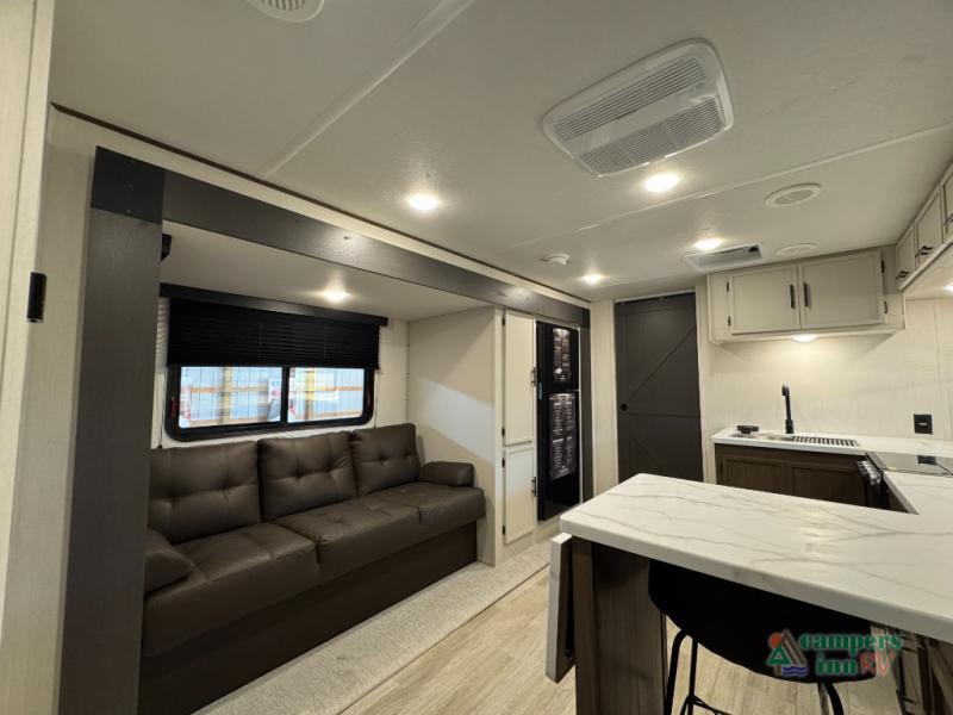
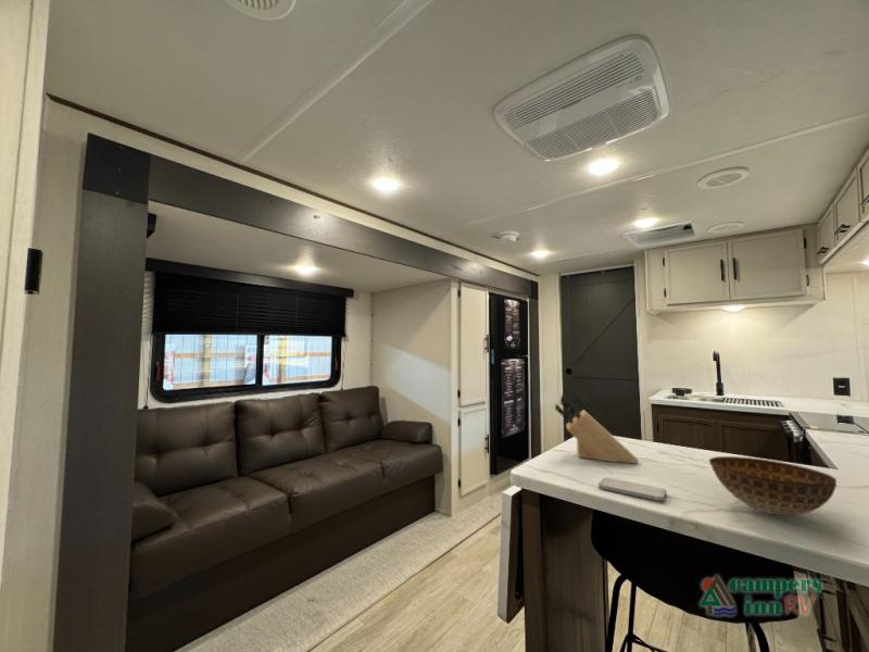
+ smartphone [597,477,668,502]
+ knife block [554,393,640,464]
+ bowl [708,455,837,516]
